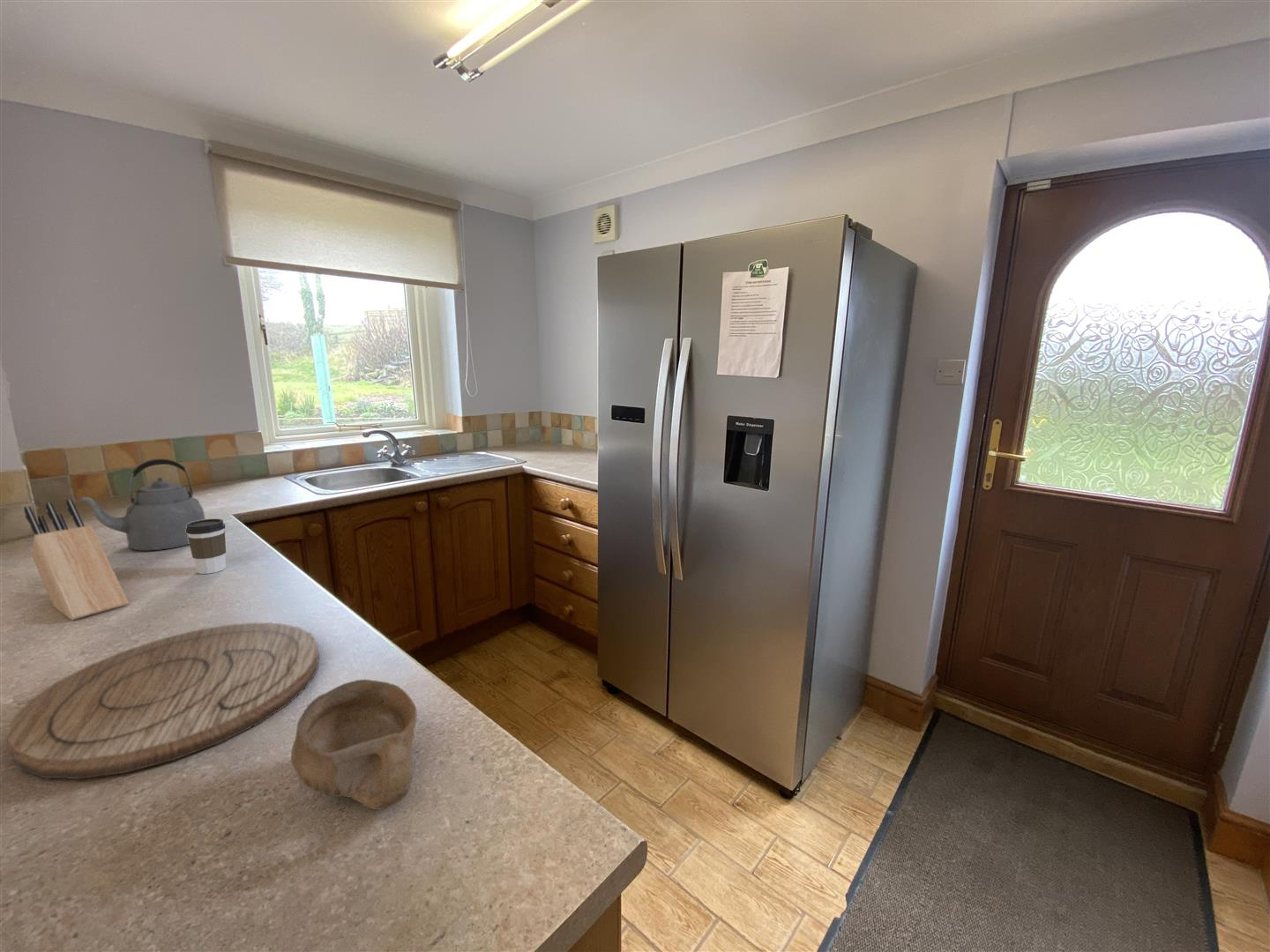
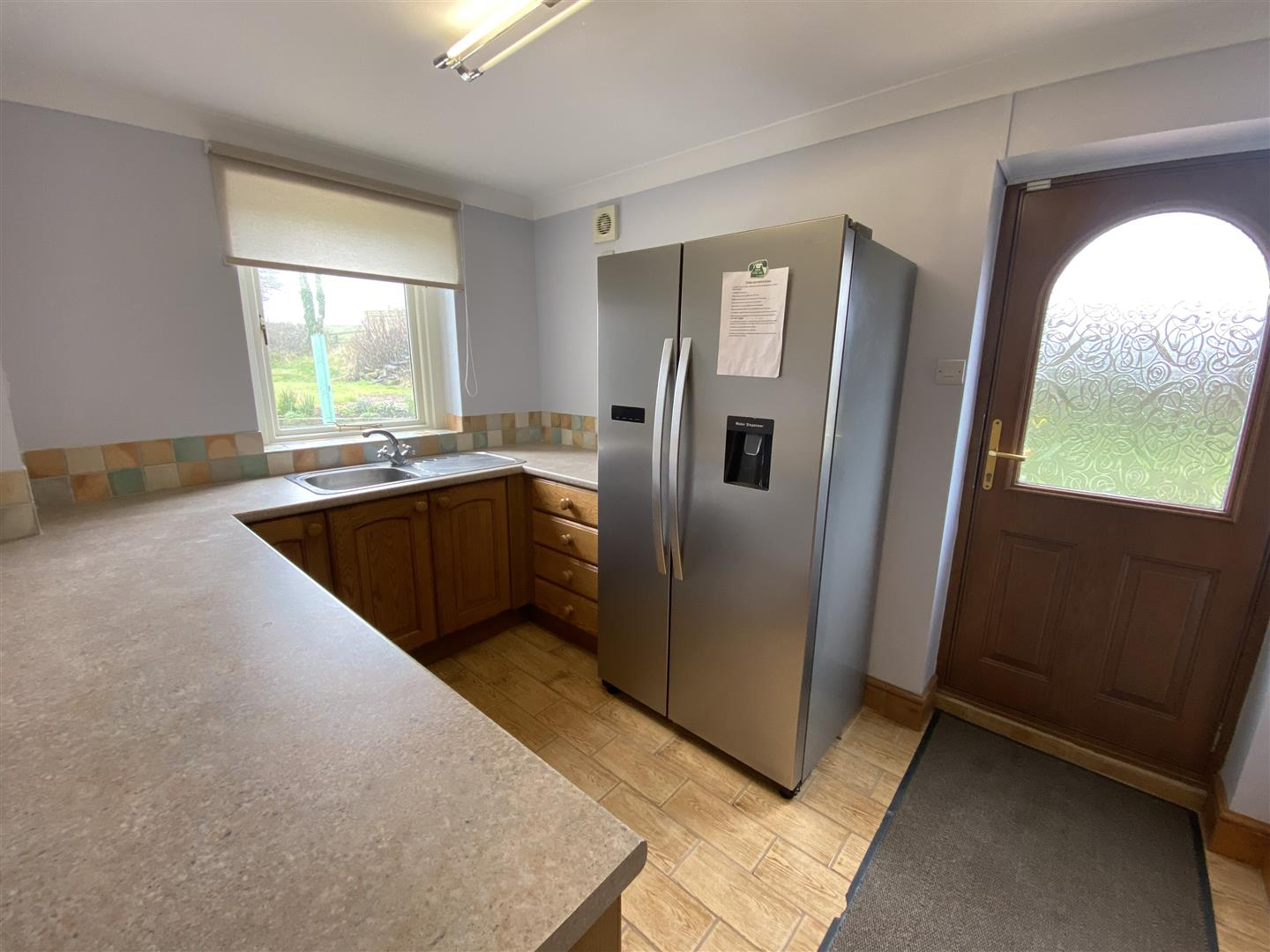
- knife block [23,499,130,621]
- kettle [74,458,206,552]
- bowl [290,679,418,811]
- coffee cup [185,518,227,575]
- cutting board [5,622,320,780]
